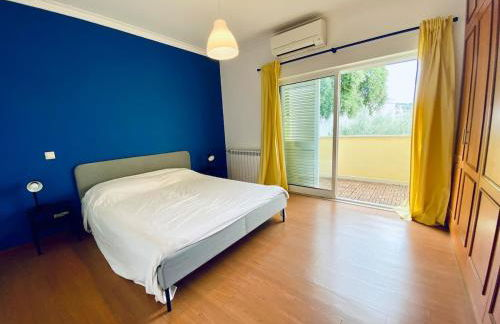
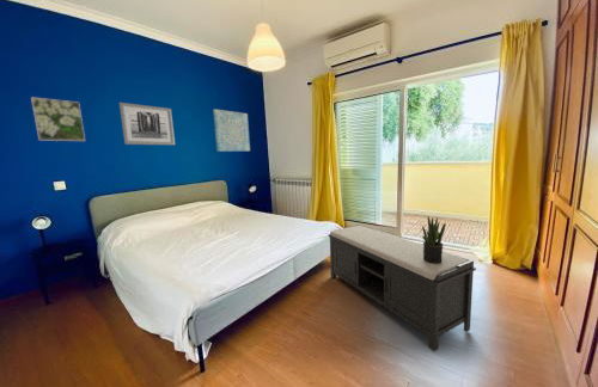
+ potted plant [421,216,447,264]
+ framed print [30,96,86,142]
+ wall art [118,102,176,146]
+ bench [328,223,477,352]
+ wall art [212,108,251,153]
